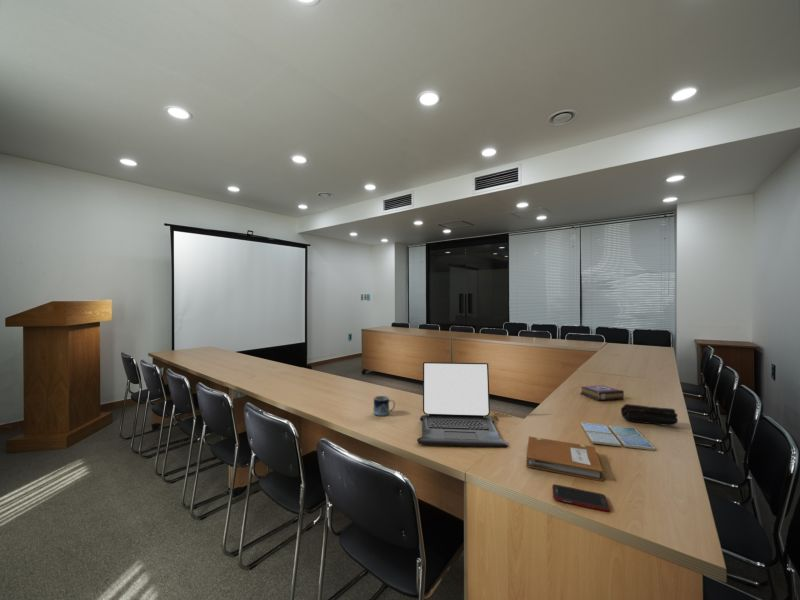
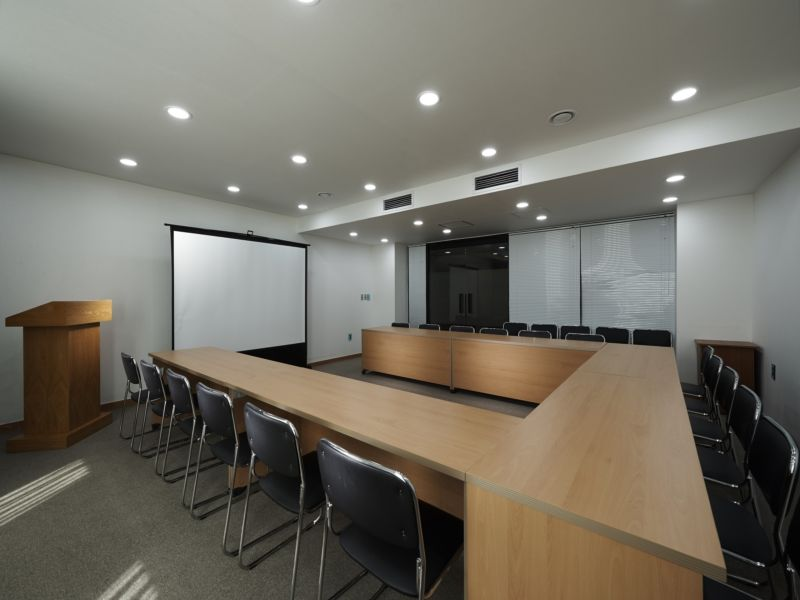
- notebook [525,435,604,482]
- book [579,384,625,402]
- drink coaster [580,422,656,451]
- pencil case [620,403,679,427]
- mug [373,395,396,417]
- cell phone [551,483,611,513]
- laptop [416,361,508,448]
